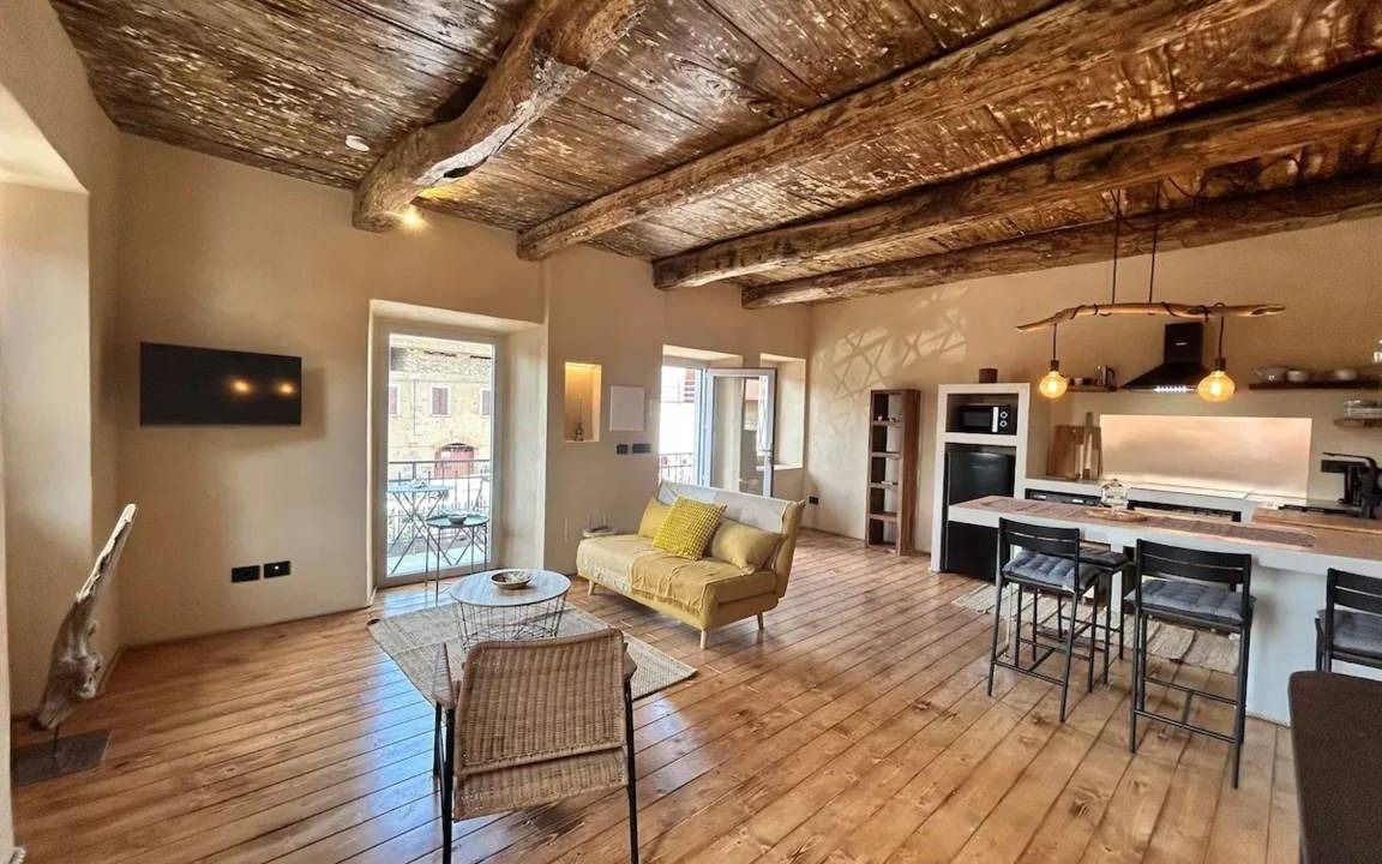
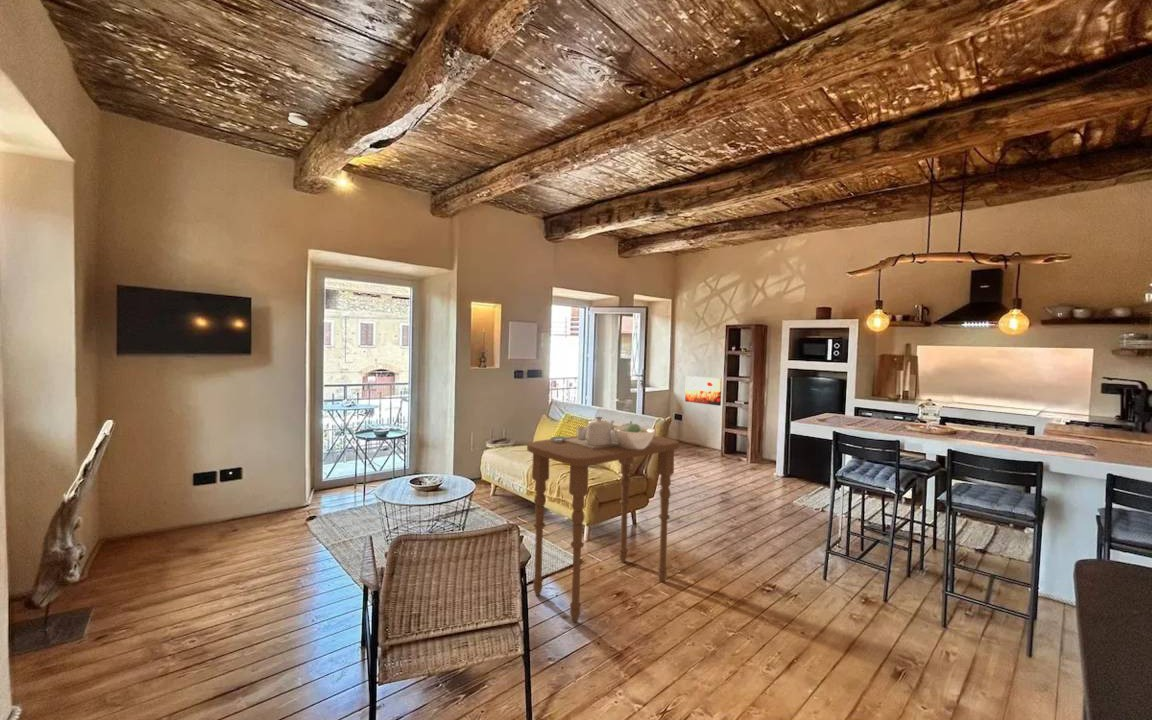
+ wall art [684,375,723,407]
+ side table [526,416,680,623]
